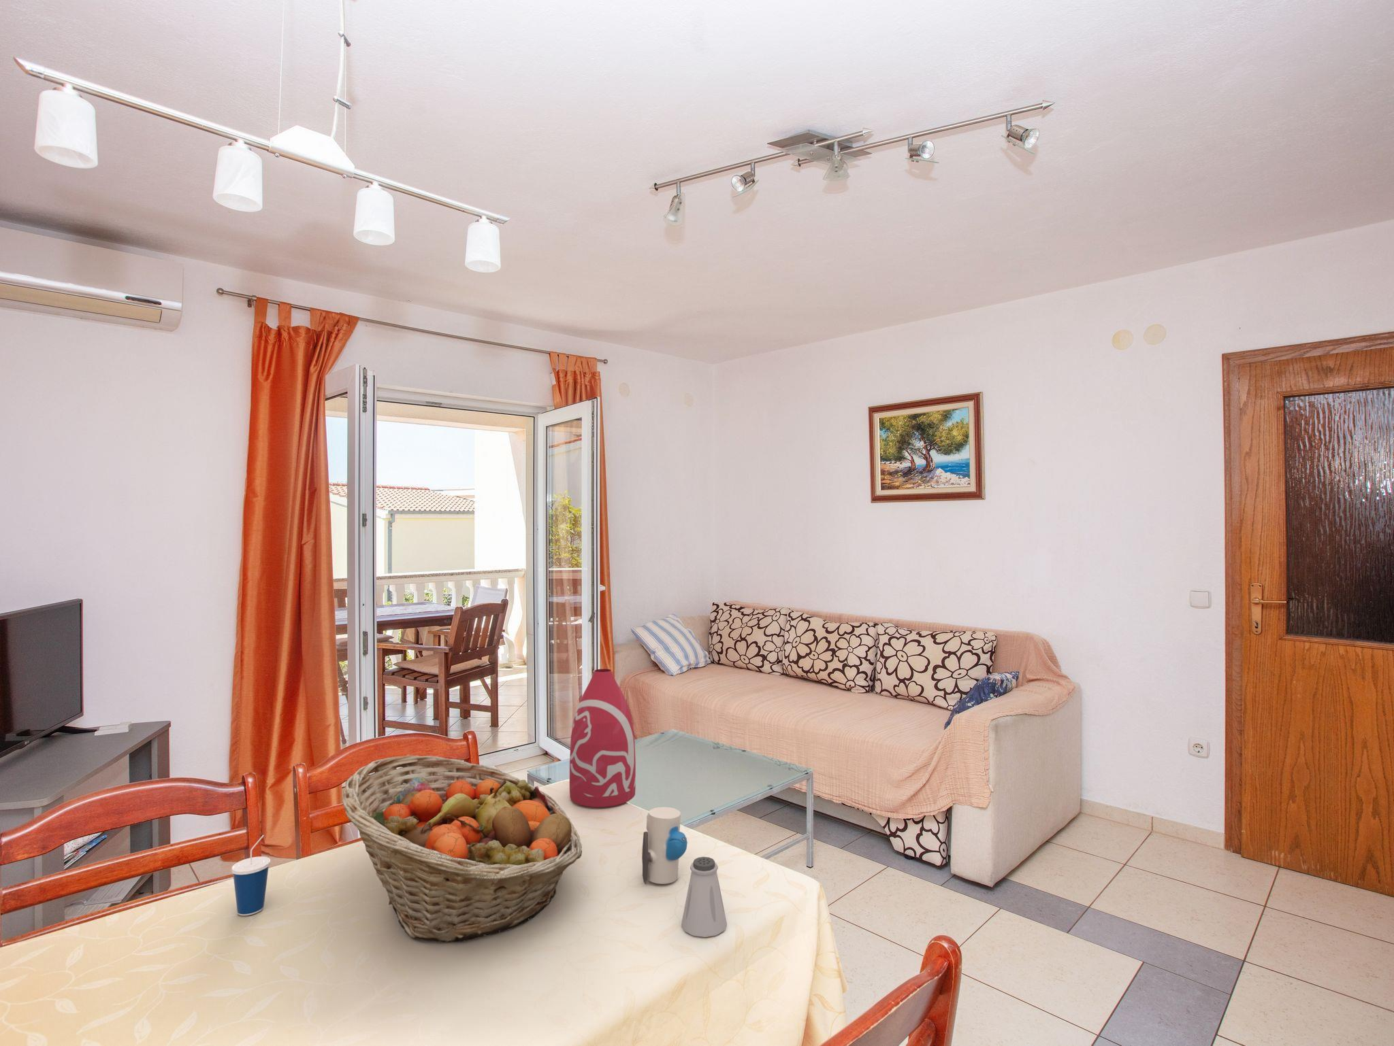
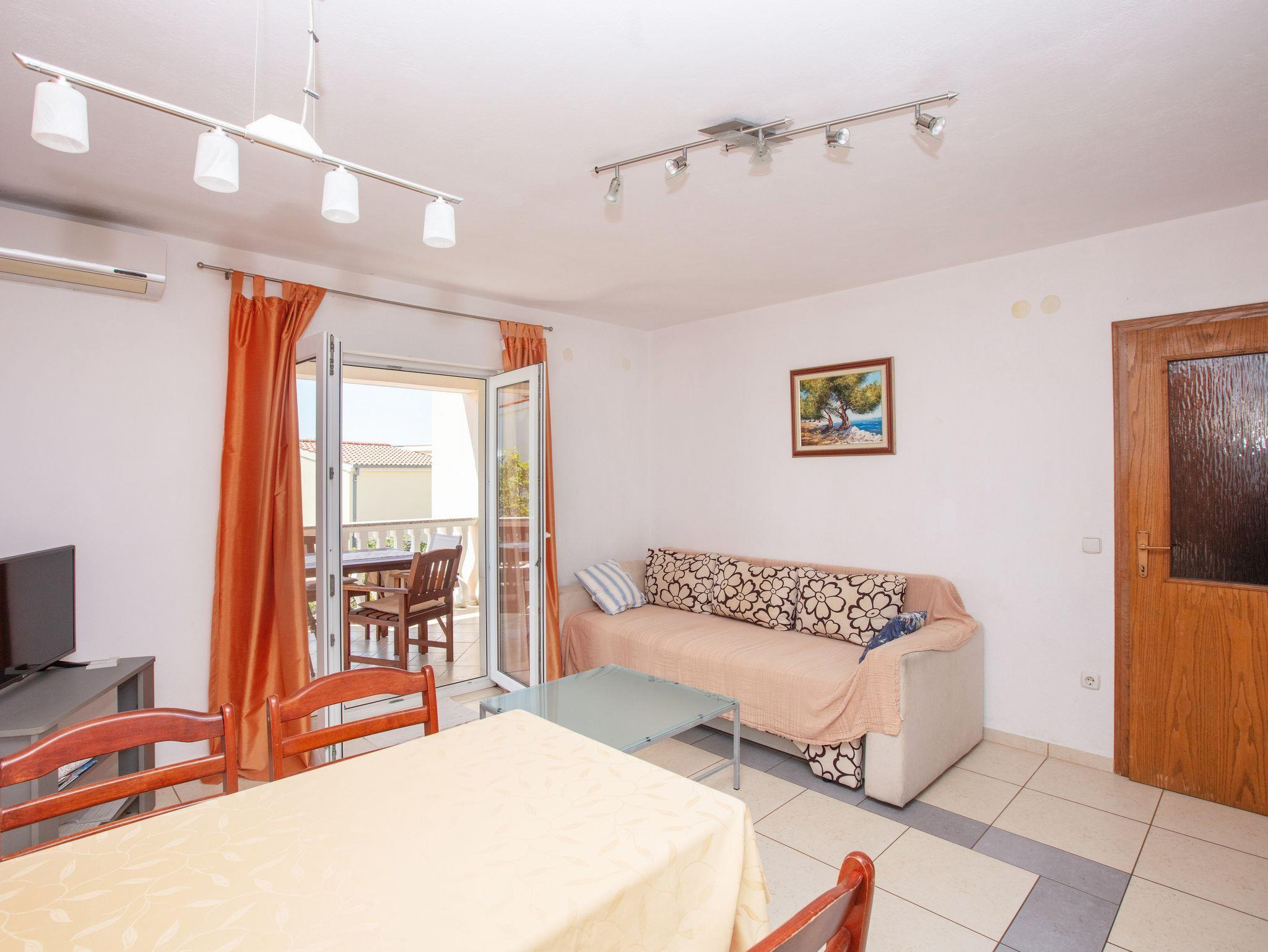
- bottle [569,668,637,808]
- fruit basket [342,755,583,943]
- cup [230,834,272,916]
- toy [641,806,688,884]
- saltshaker [681,856,728,938]
